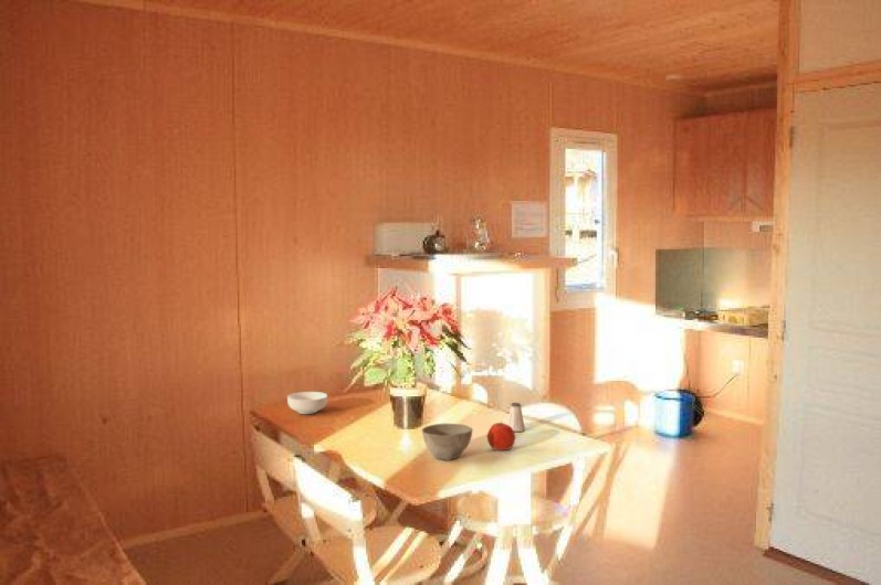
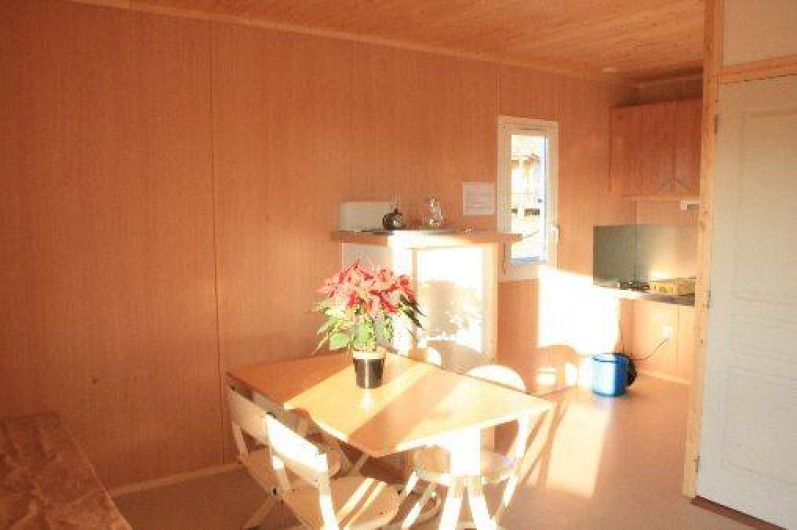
- apple [486,421,516,451]
- cereal bowl [286,391,328,415]
- saltshaker [506,402,526,433]
- bowl [421,423,474,461]
